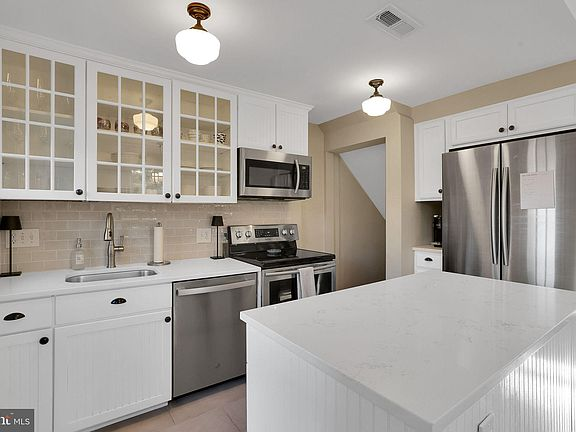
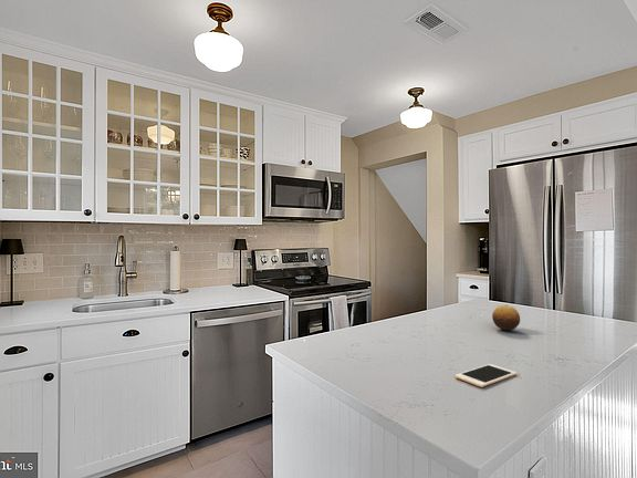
+ cell phone [455,363,518,388]
+ fruit [491,304,521,332]
